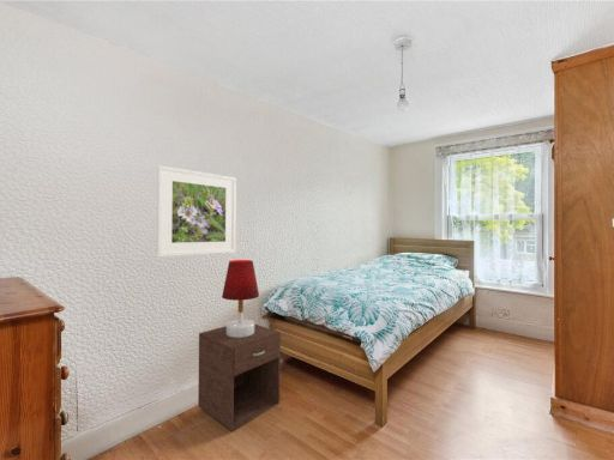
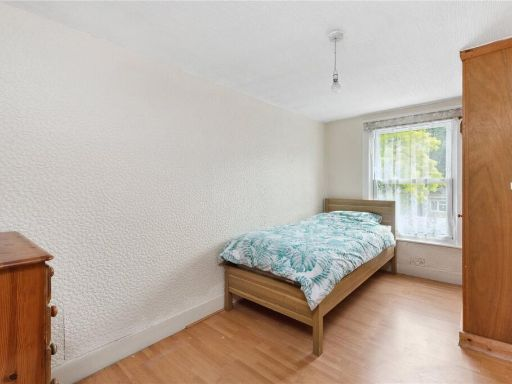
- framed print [156,164,237,259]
- nightstand [197,323,282,432]
- table lamp [221,259,260,338]
